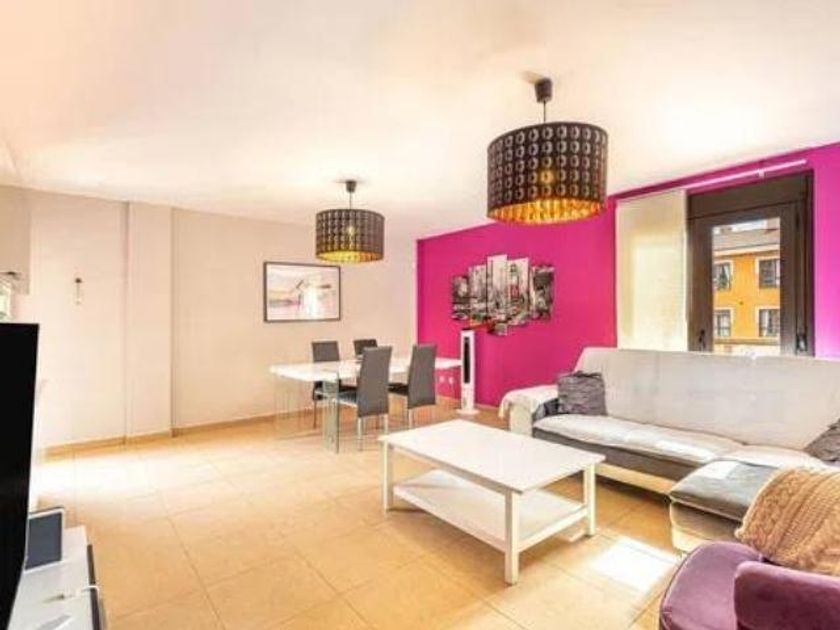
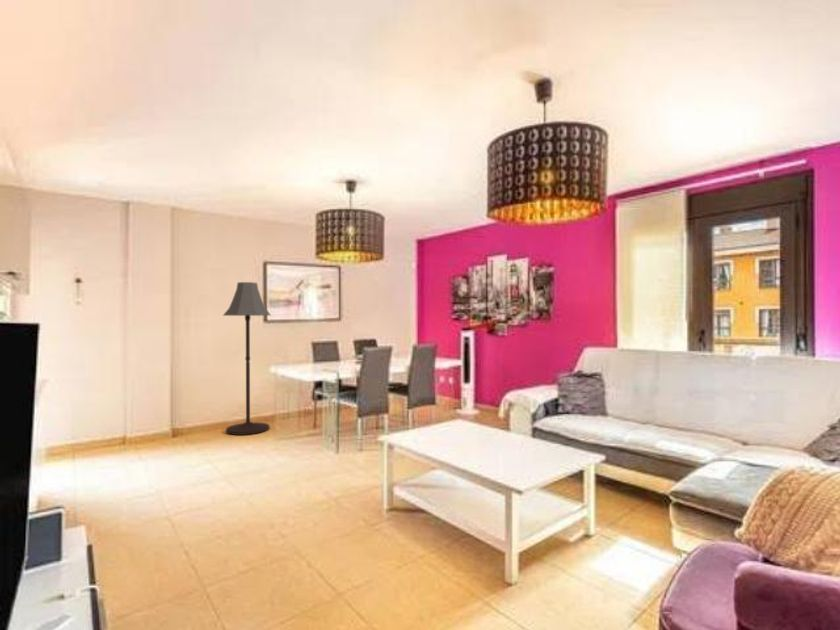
+ floor lamp [222,281,272,436]
